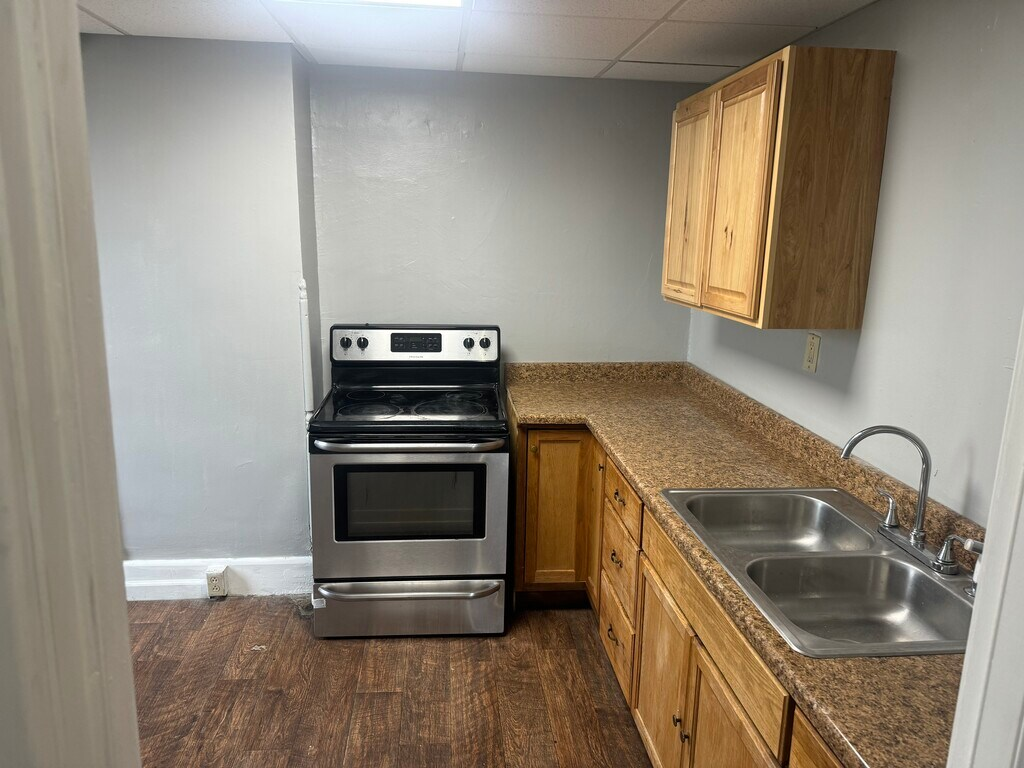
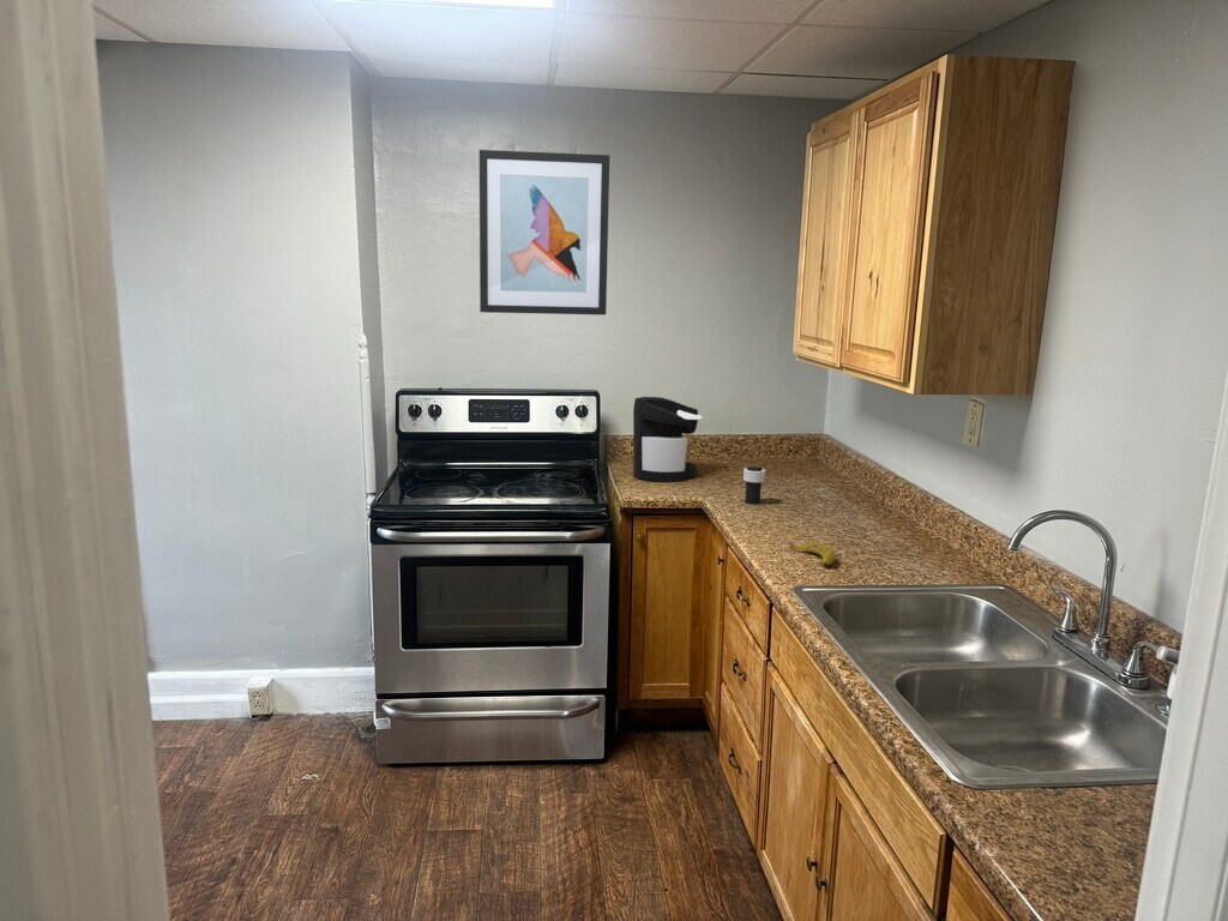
+ cup [742,465,766,506]
+ wall art [478,149,610,317]
+ banana [789,541,836,566]
+ coffee maker [632,396,703,483]
